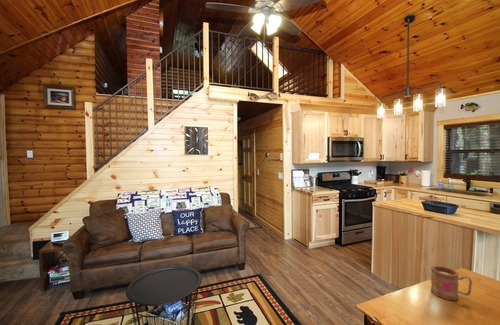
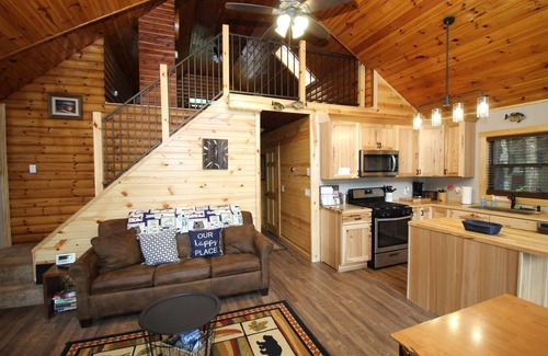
- mug [430,265,473,301]
